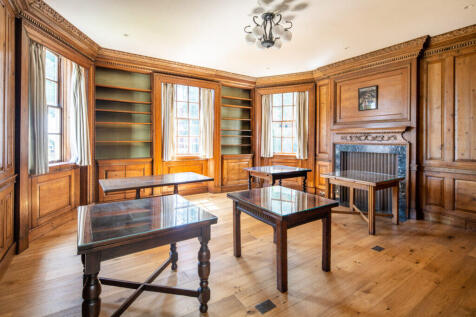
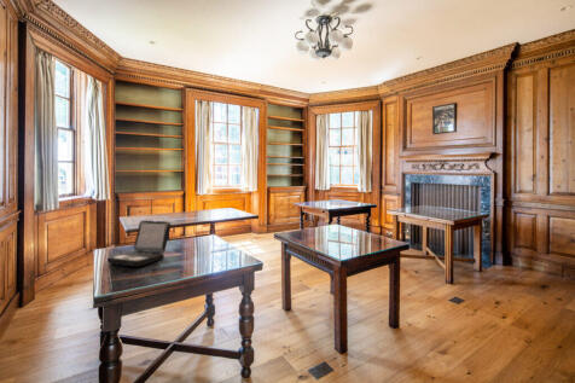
+ laptop [106,219,172,267]
